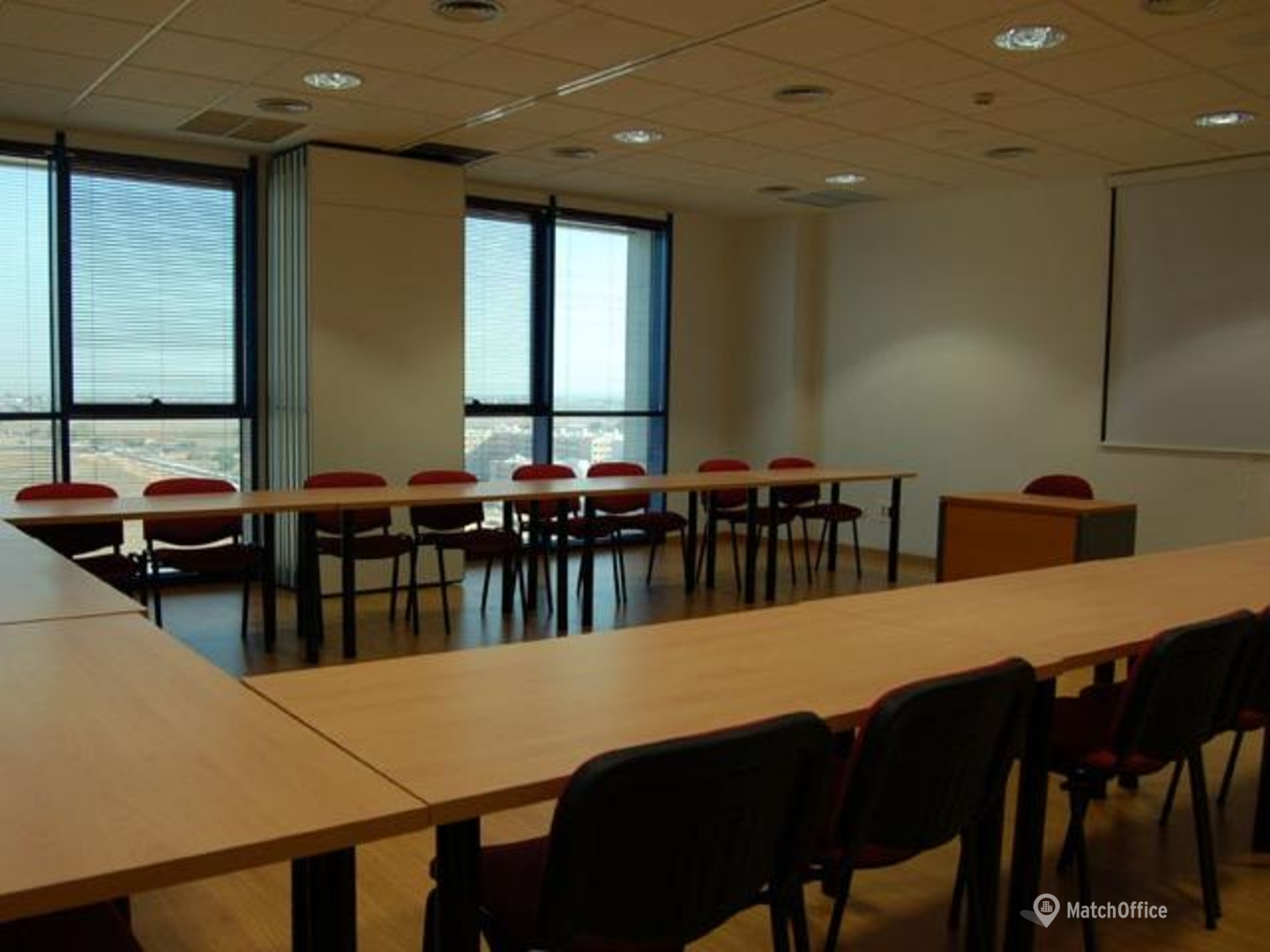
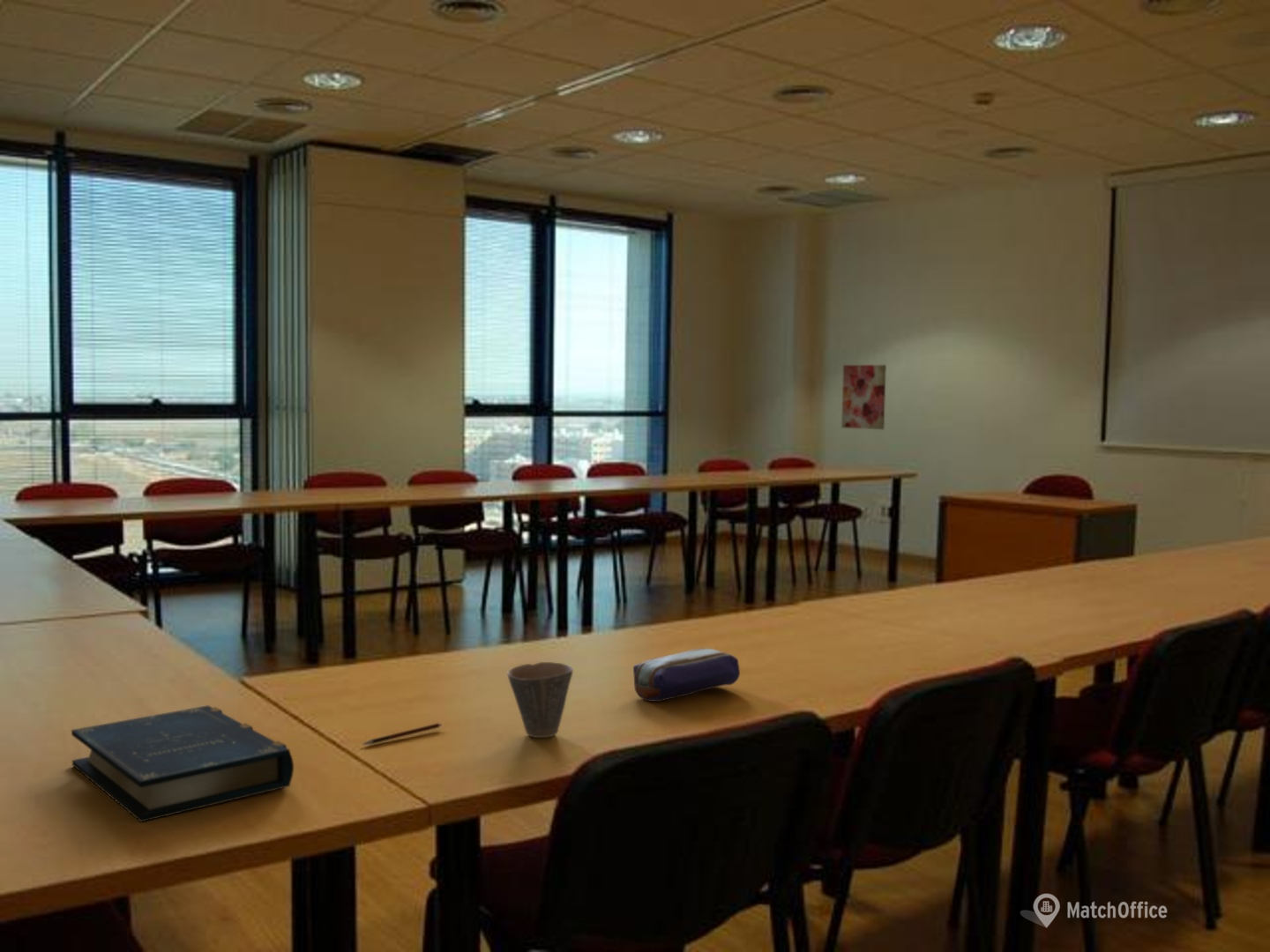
+ pencil case [632,647,741,703]
+ cup [506,661,574,739]
+ pen [362,722,443,746]
+ wall art [840,364,887,430]
+ book [71,704,295,822]
